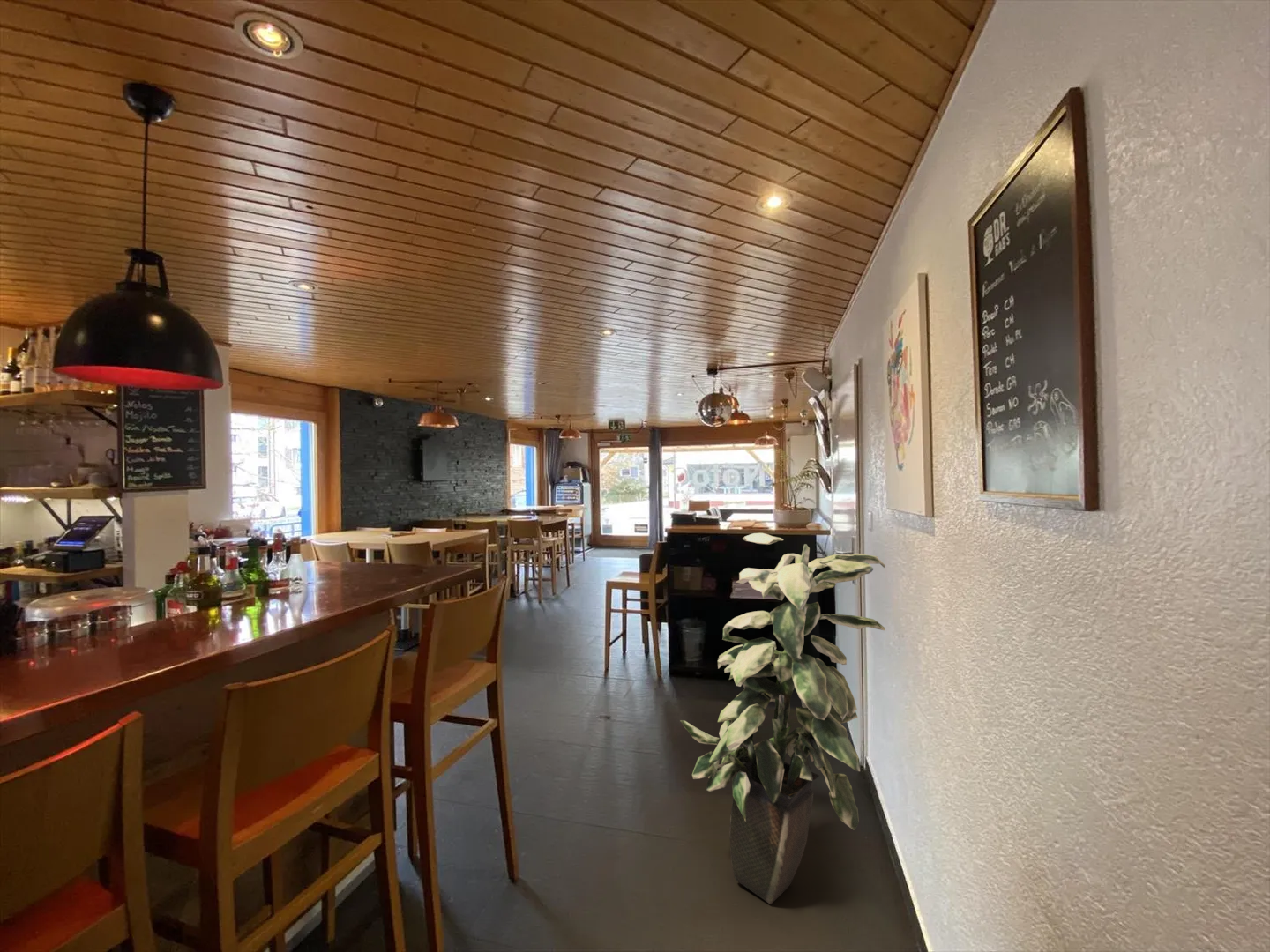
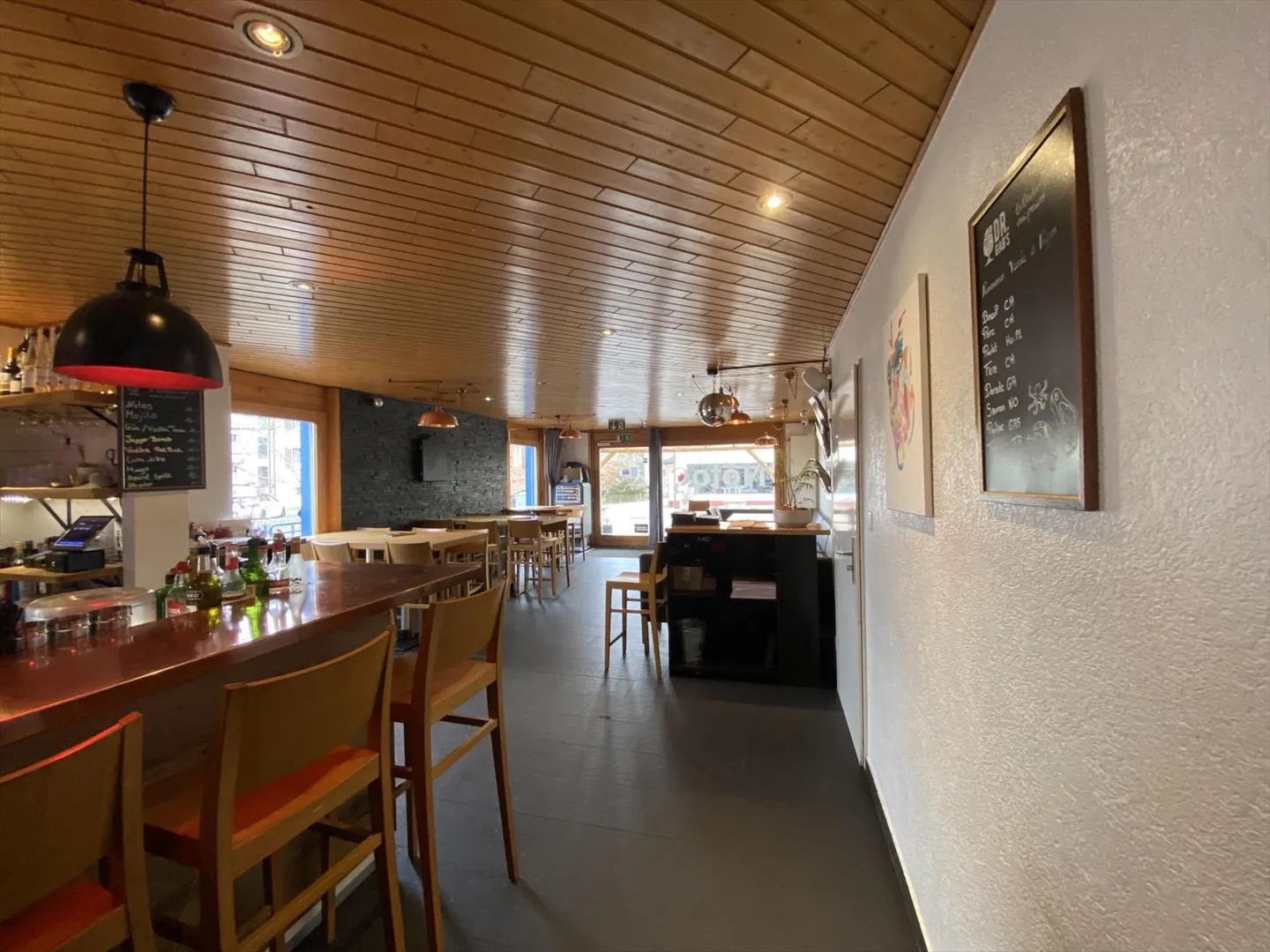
- indoor plant [679,532,886,905]
